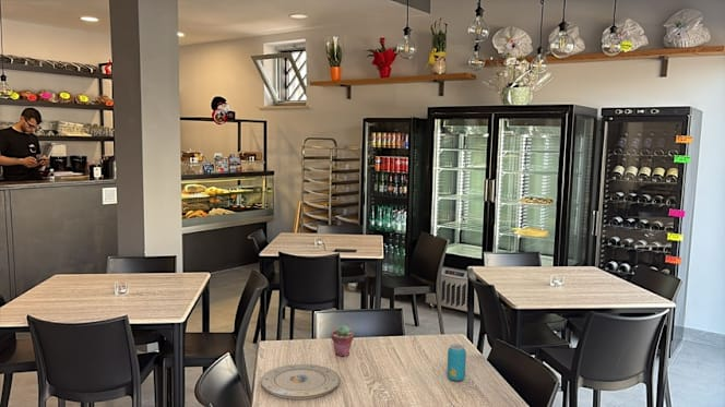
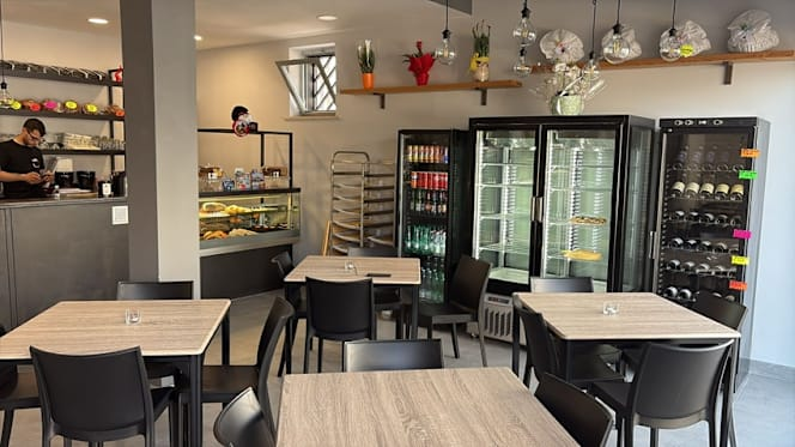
- plate [260,363,342,400]
- beverage can [445,344,467,382]
- potted succulent [331,324,355,357]
